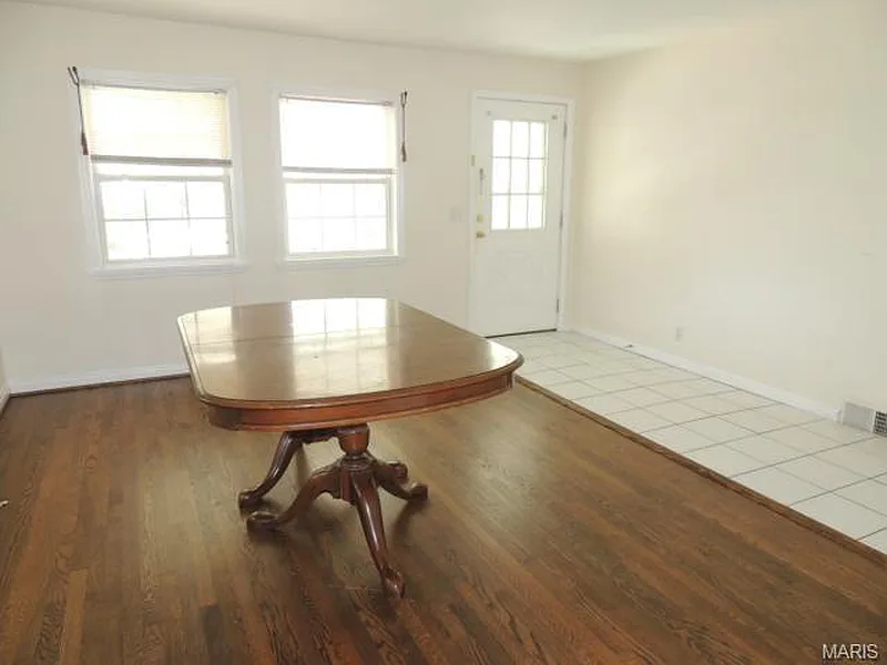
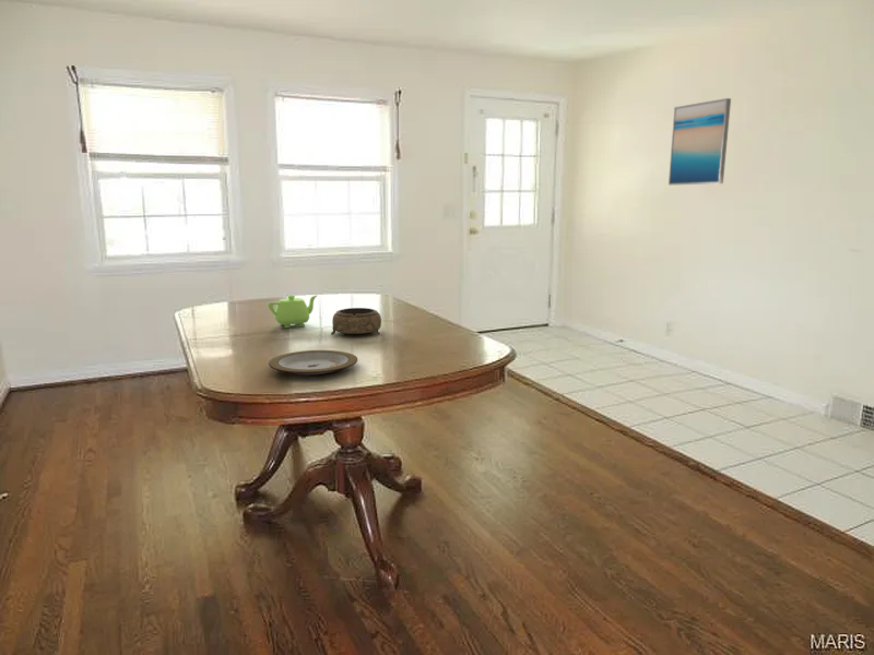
+ decorative bowl [330,307,382,336]
+ wall art [668,97,732,186]
+ teapot [267,295,318,329]
+ plate [268,349,358,377]
